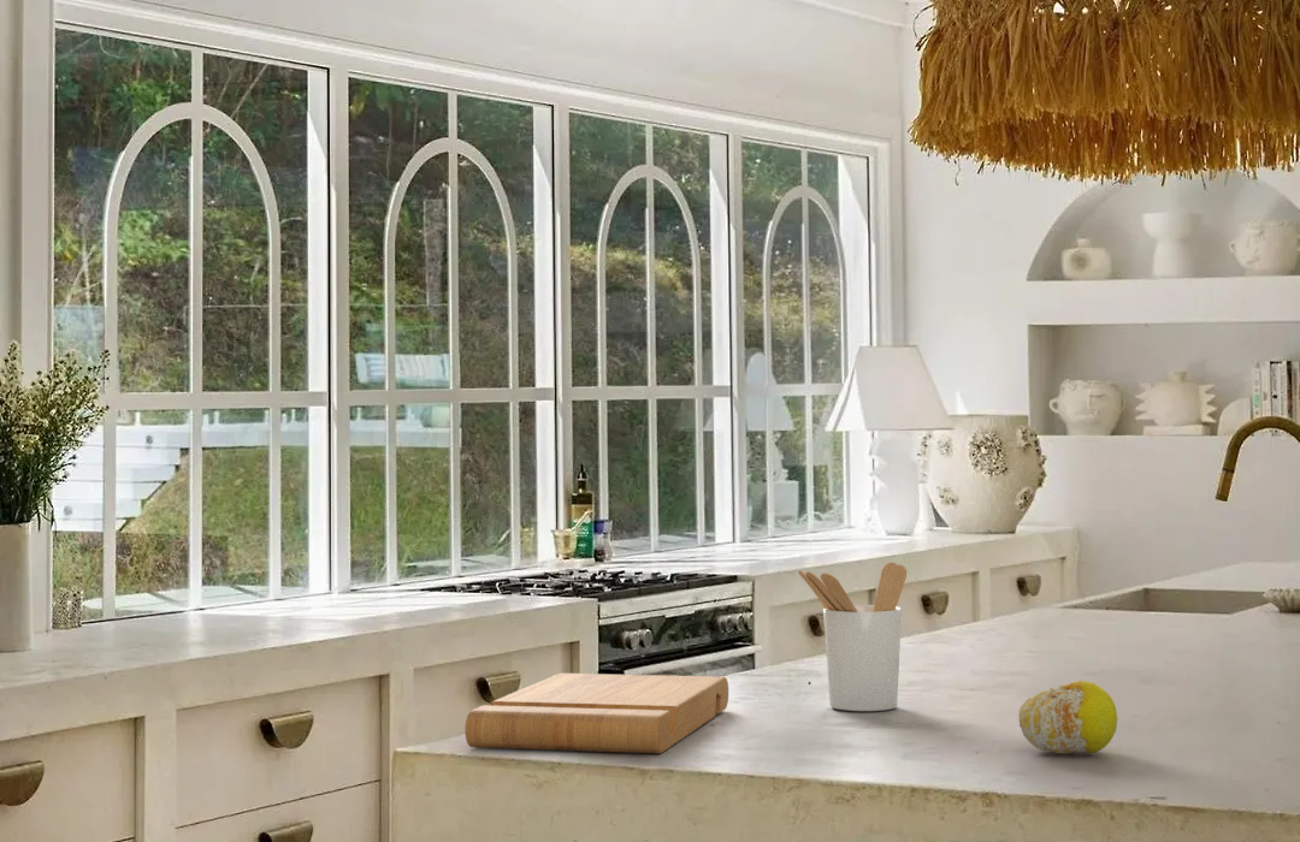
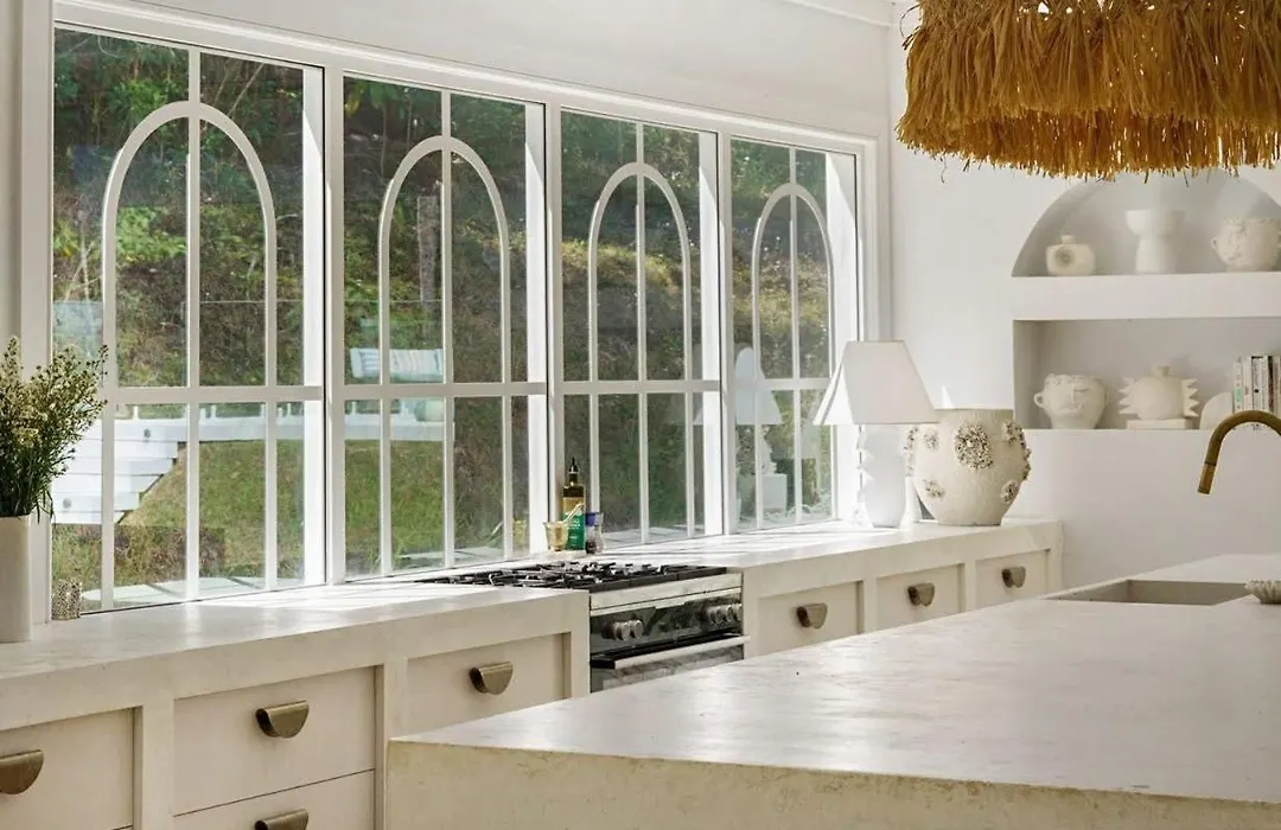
- cutting board [463,672,729,754]
- utensil holder [797,562,908,712]
- fruit [1018,680,1118,755]
